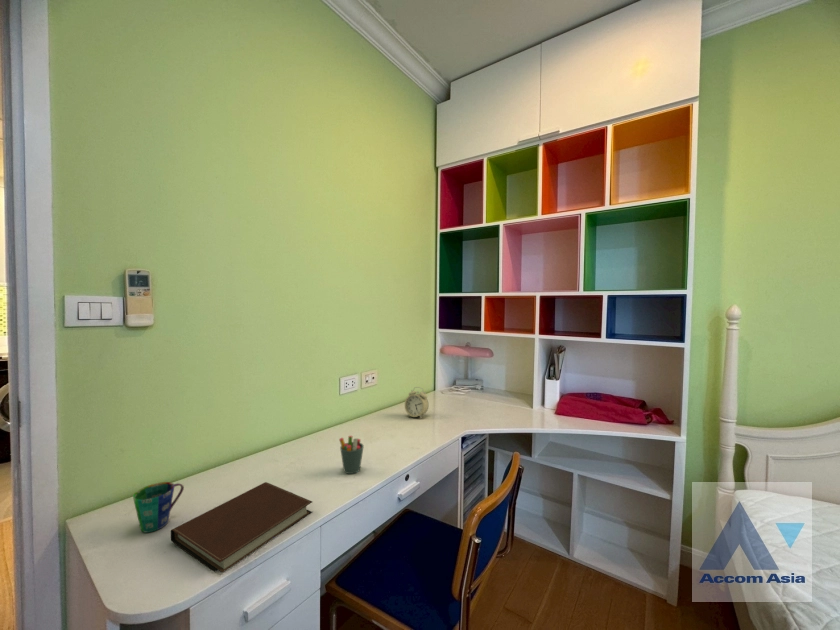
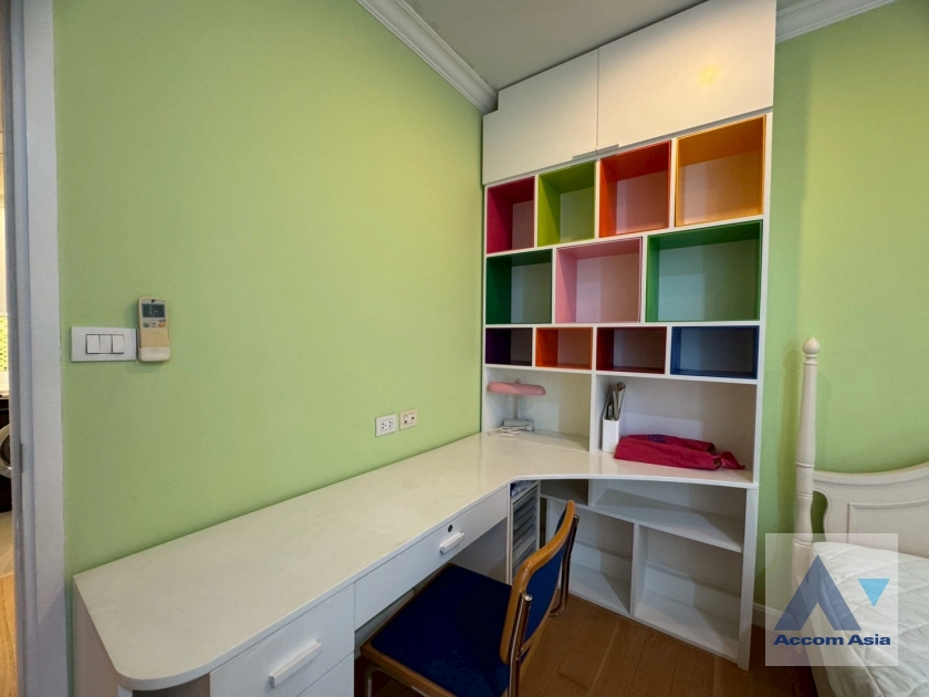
- cup [132,481,185,533]
- pen holder [338,435,365,475]
- alarm clock [404,386,430,419]
- notebook [170,481,313,573]
